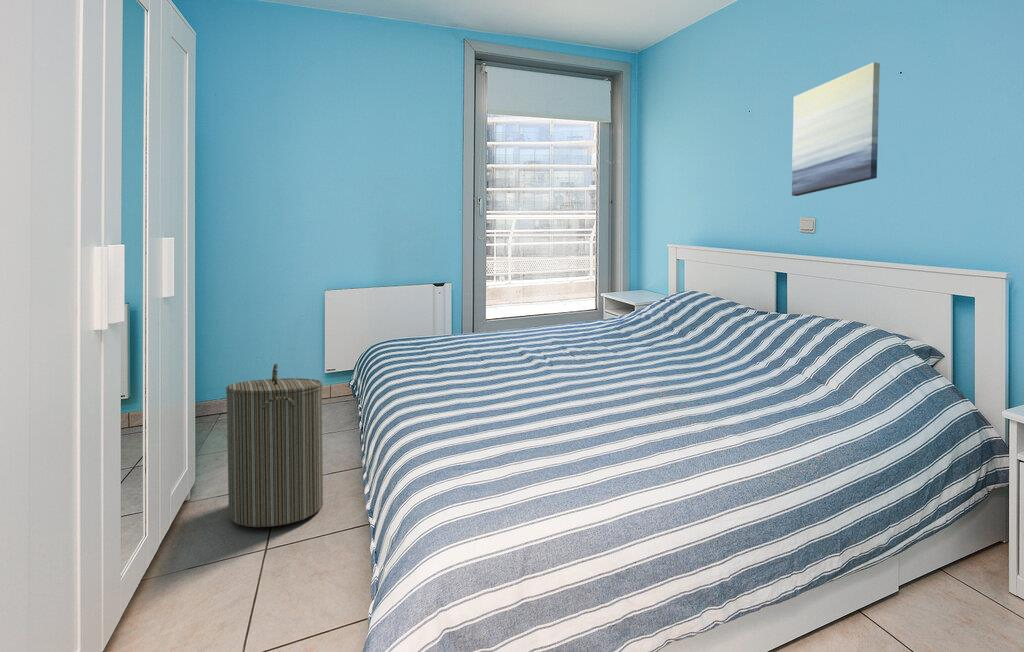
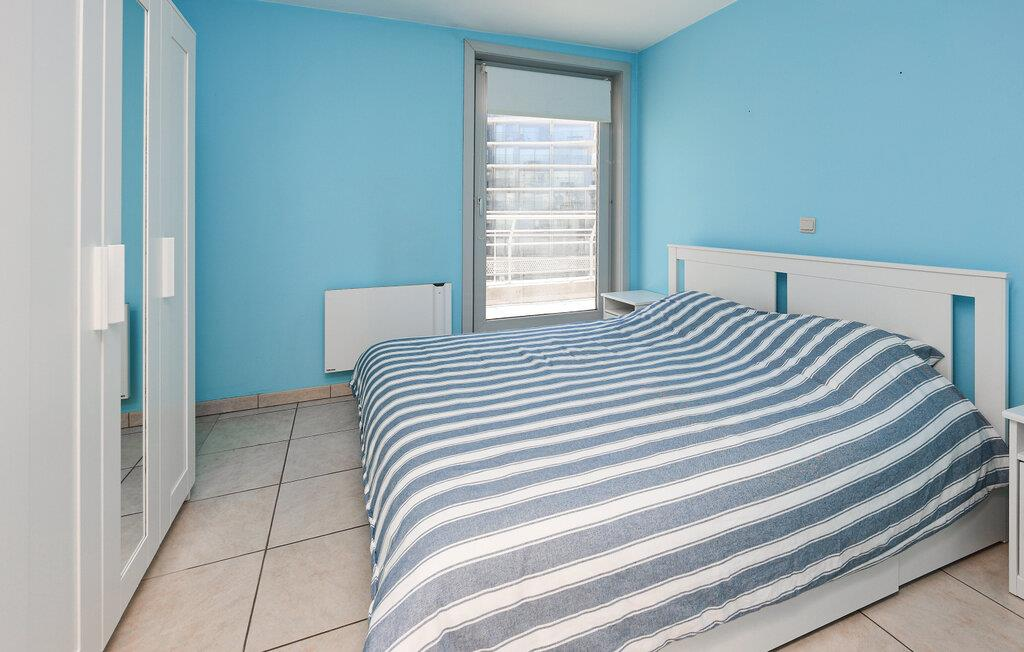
- wall art [791,61,881,197]
- laundry hamper [225,363,324,528]
